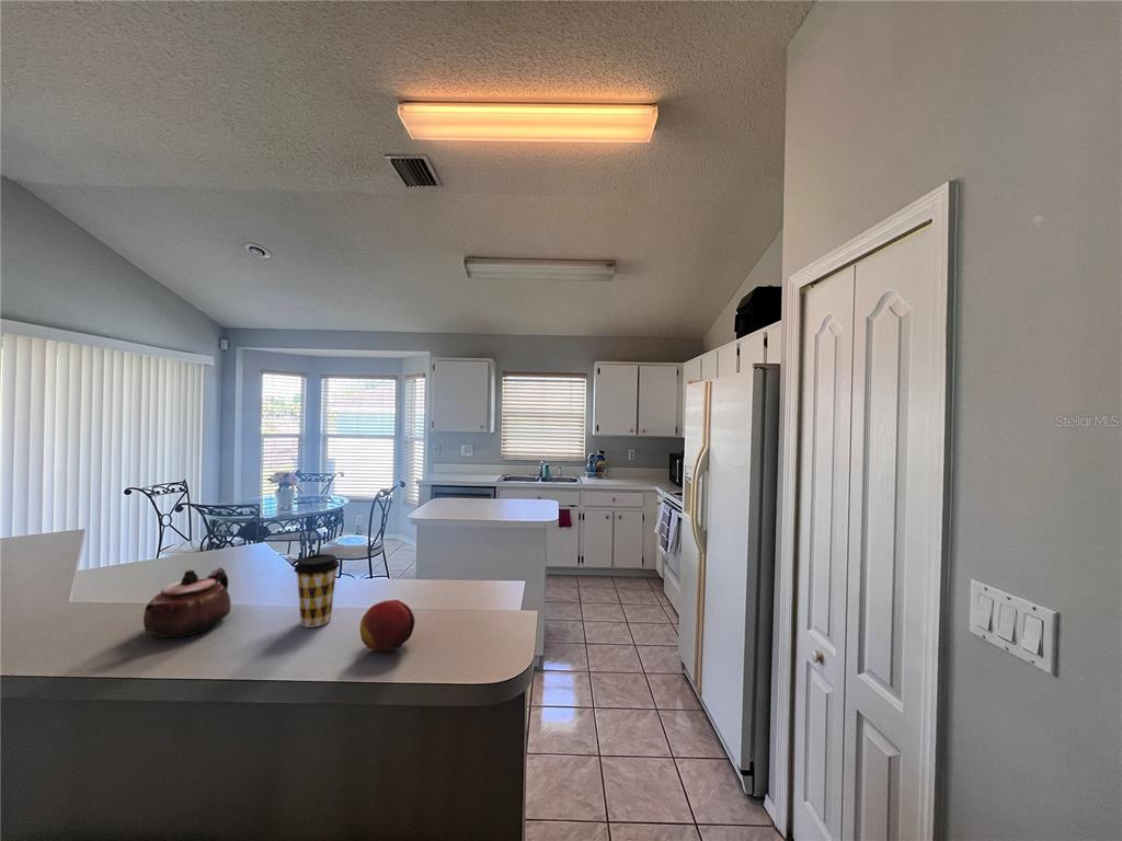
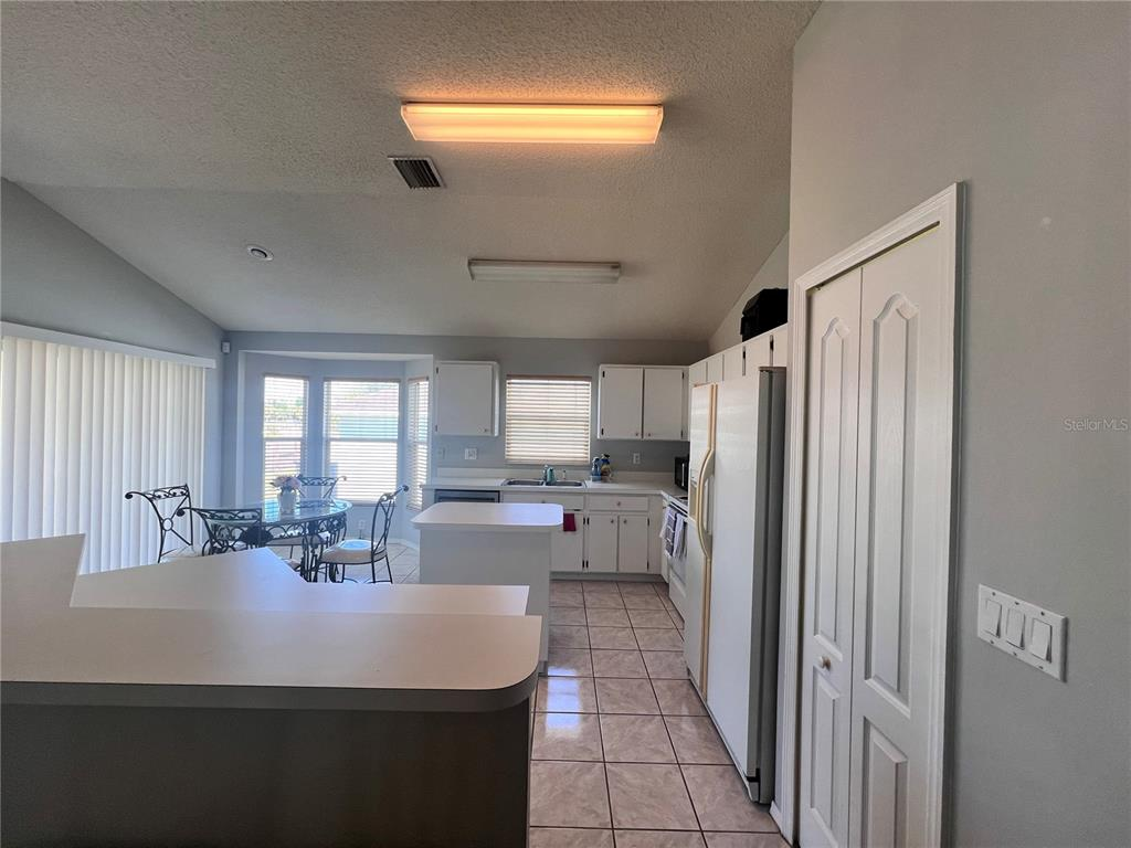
- coffee cup [293,553,341,629]
- teapot [142,567,231,638]
- fruit [359,599,416,653]
